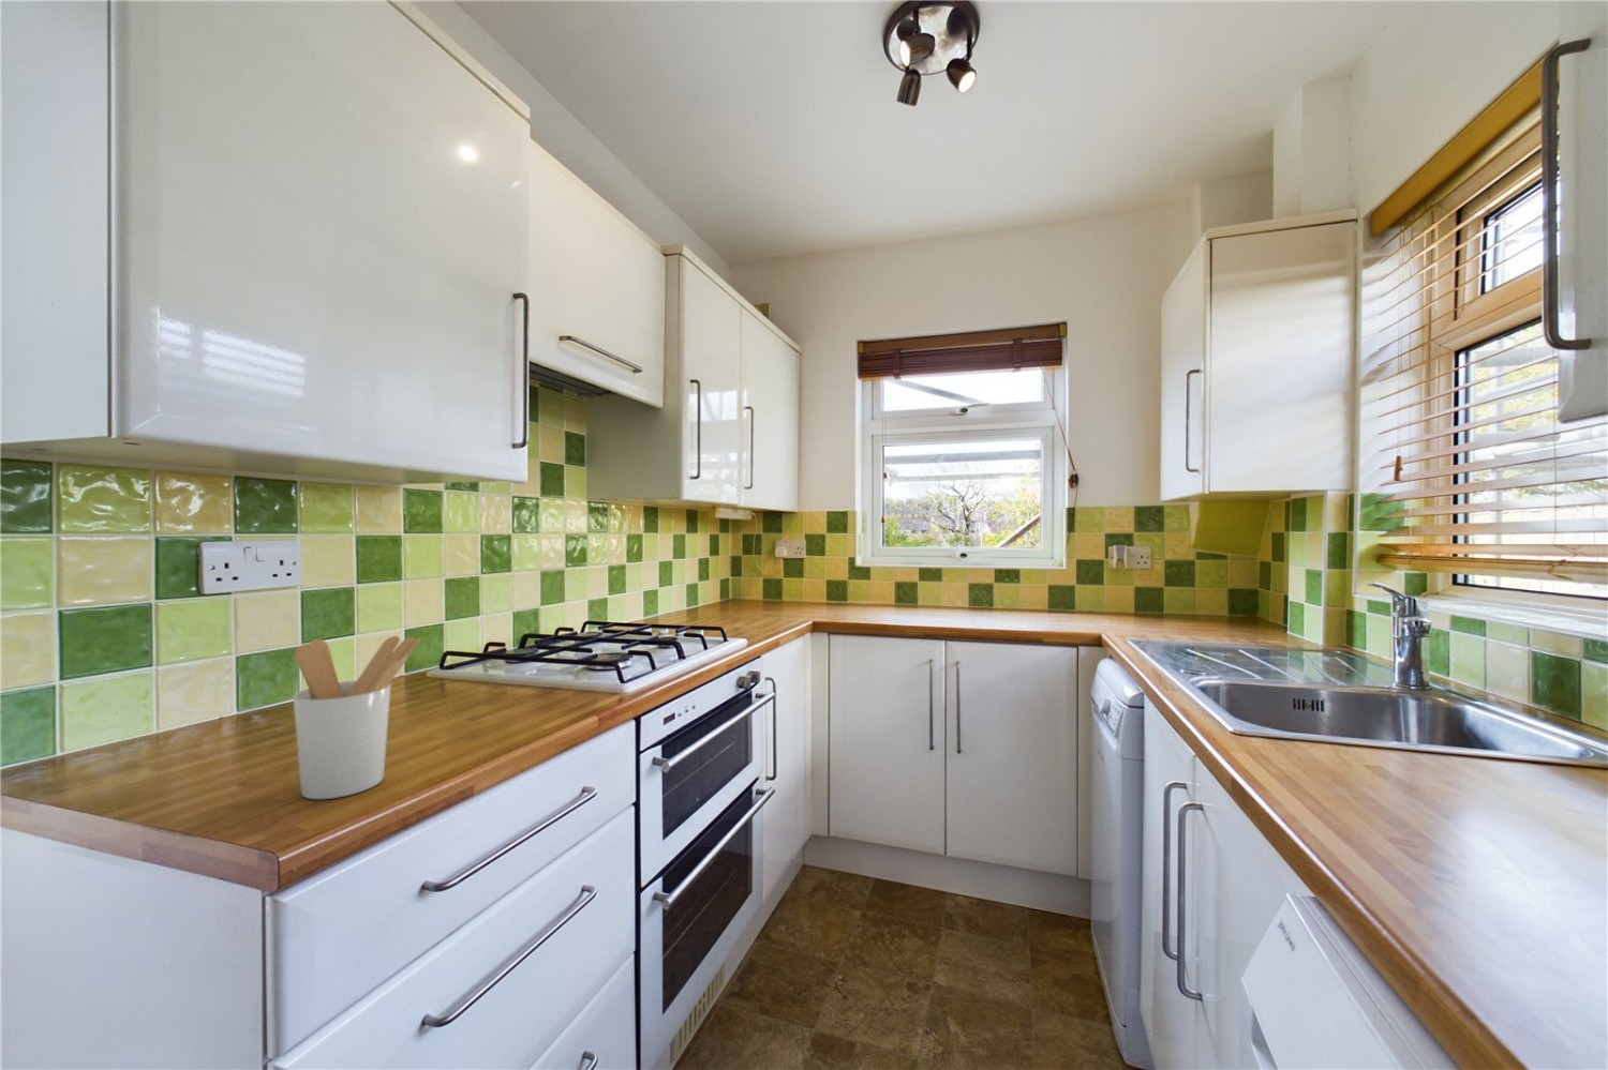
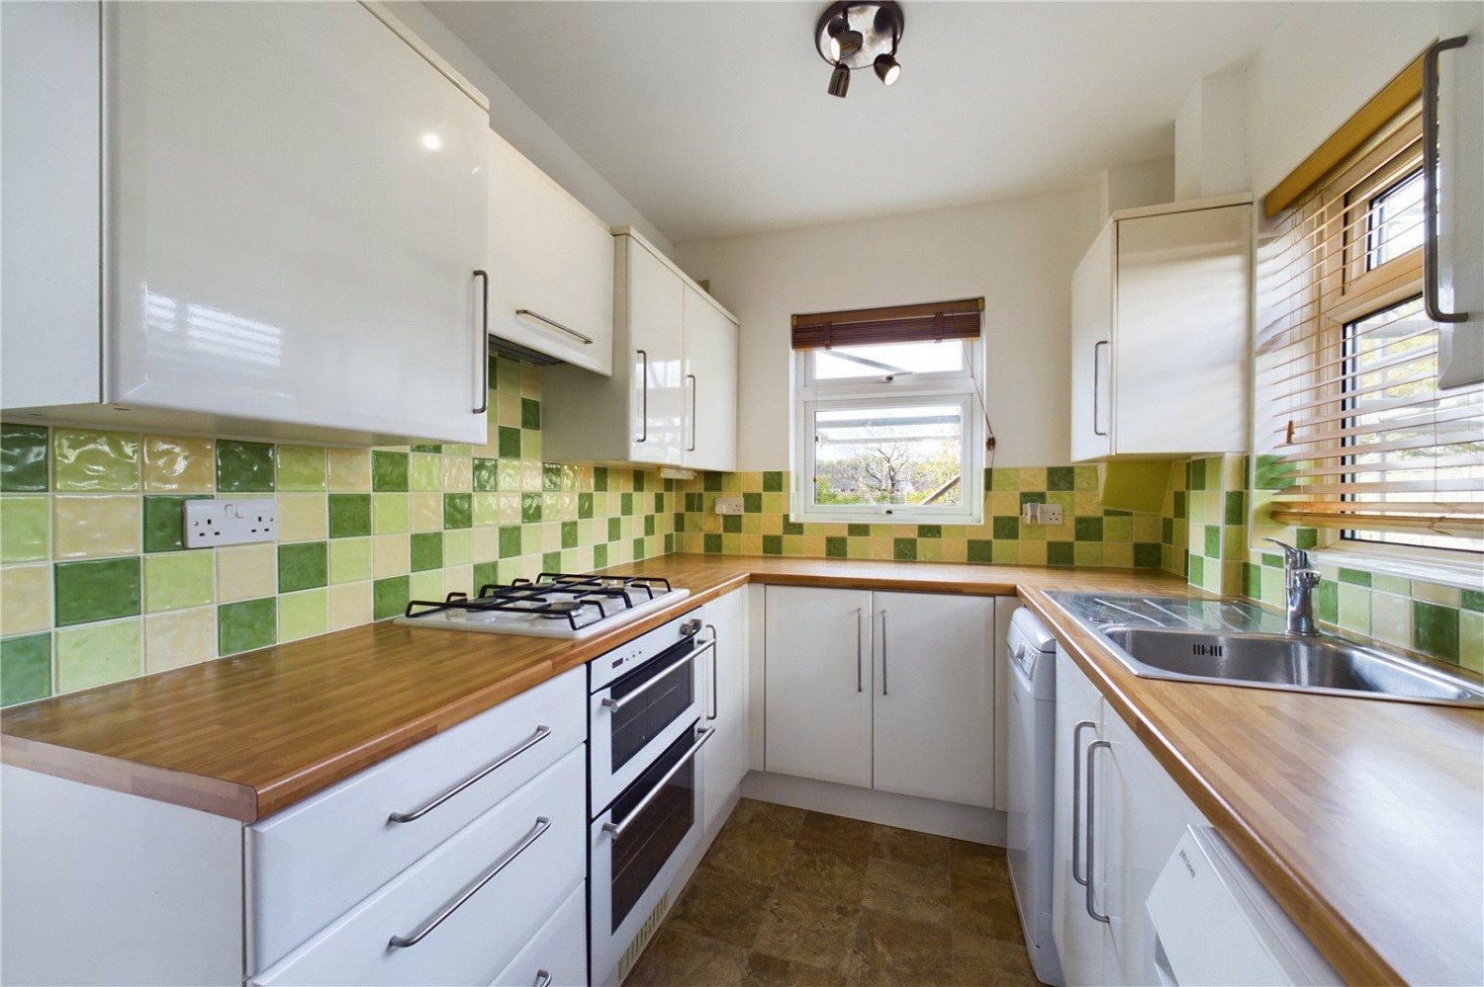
- utensil holder [293,635,422,800]
